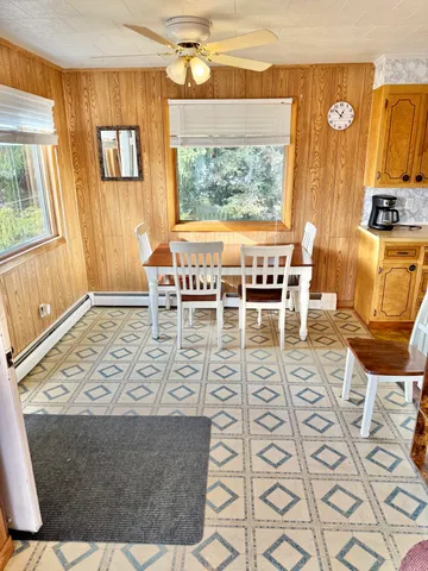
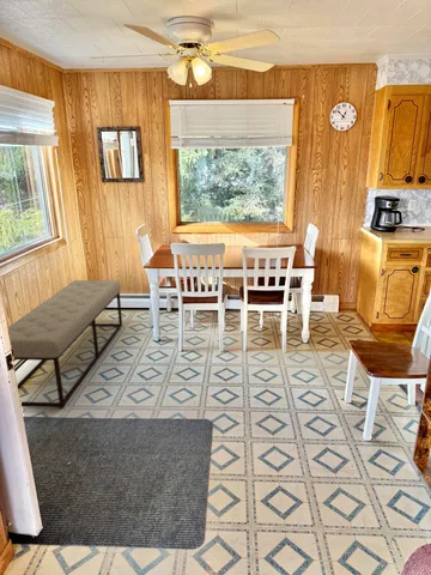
+ bench [7,279,123,408]
